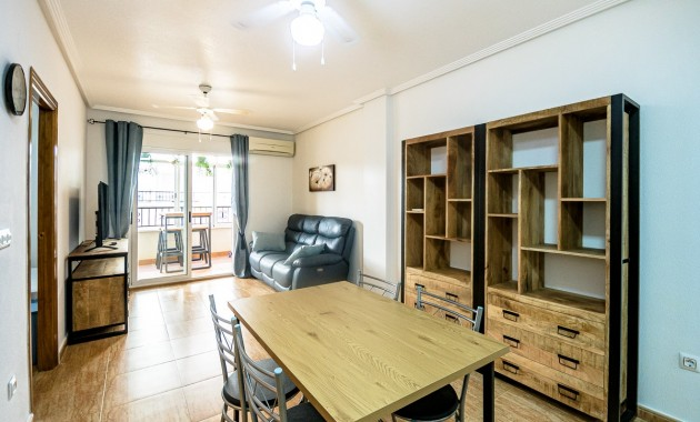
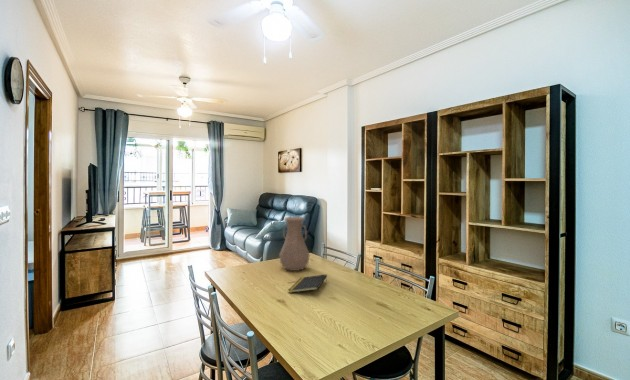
+ vase [278,216,311,272]
+ notepad [287,273,328,294]
